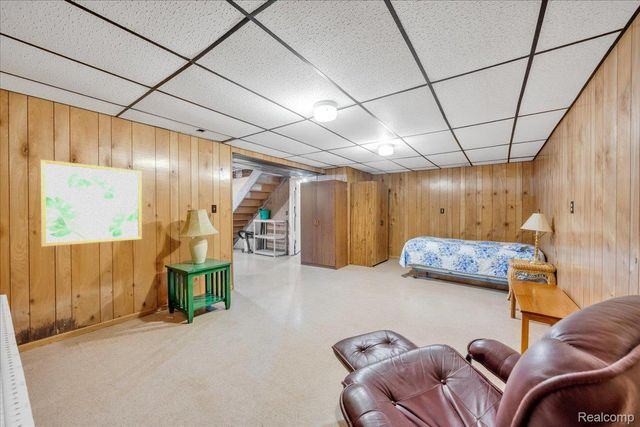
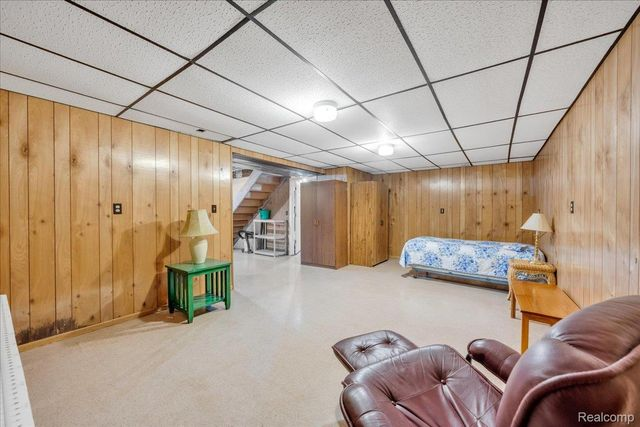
- wall art [39,158,143,248]
